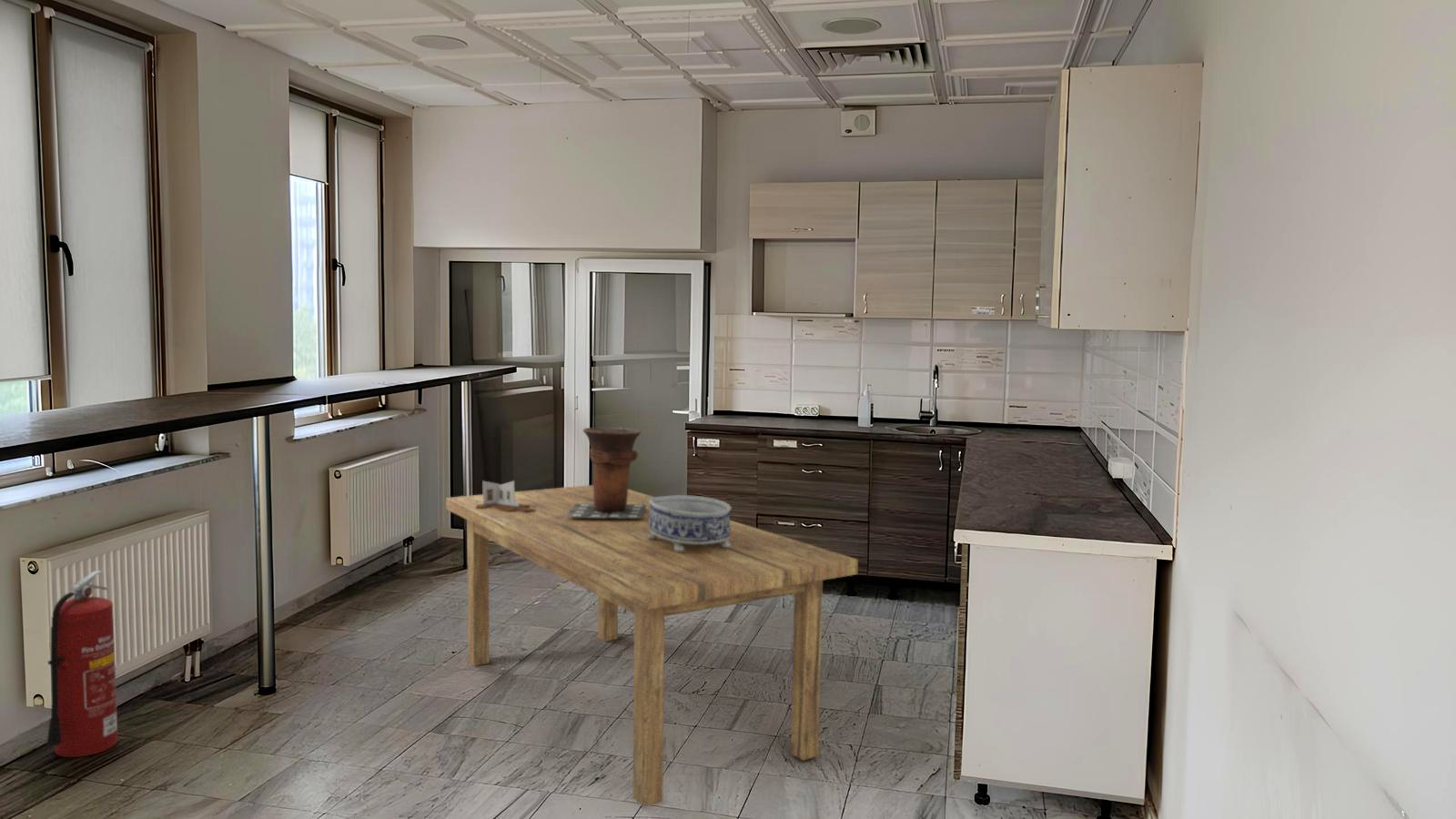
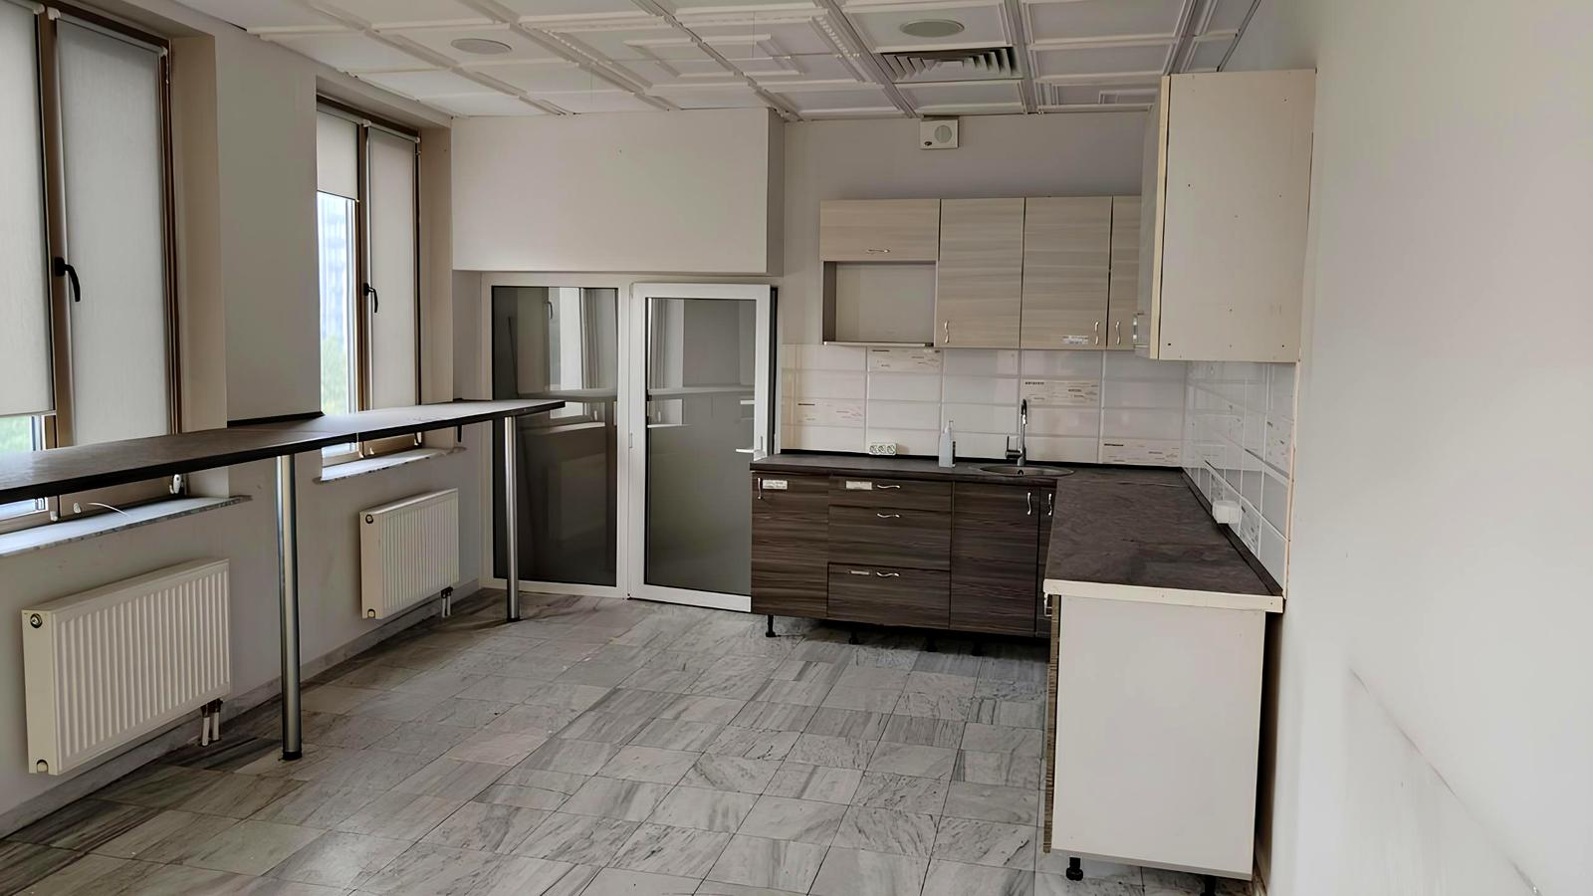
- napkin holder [476,480,535,512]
- vase [565,427,647,518]
- decorative bowl [649,494,733,552]
- fire extinguisher [45,570,119,758]
- dining table [445,484,859,808]
